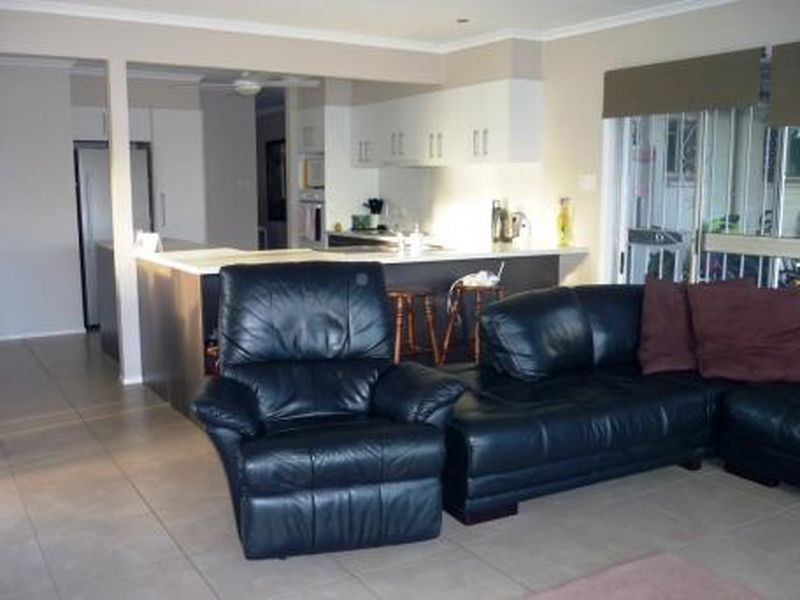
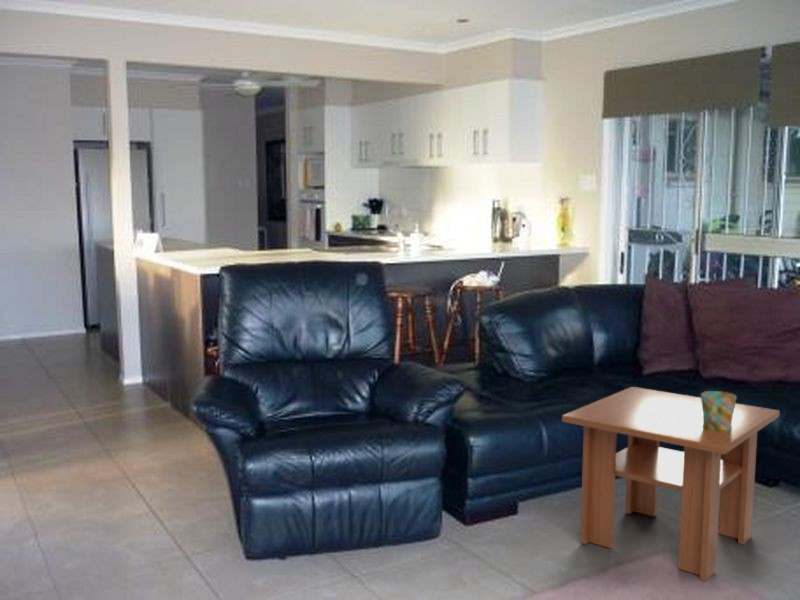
+ coffee table [561,386,781,582]
+ mug [700,390,737,431]
